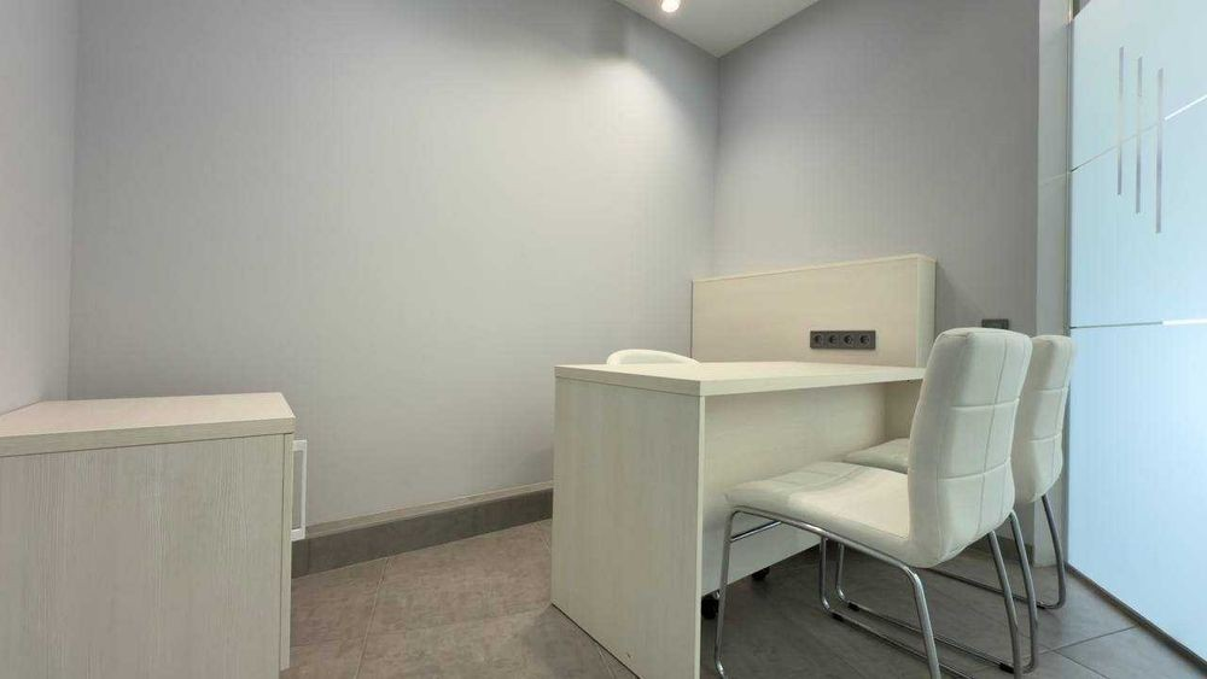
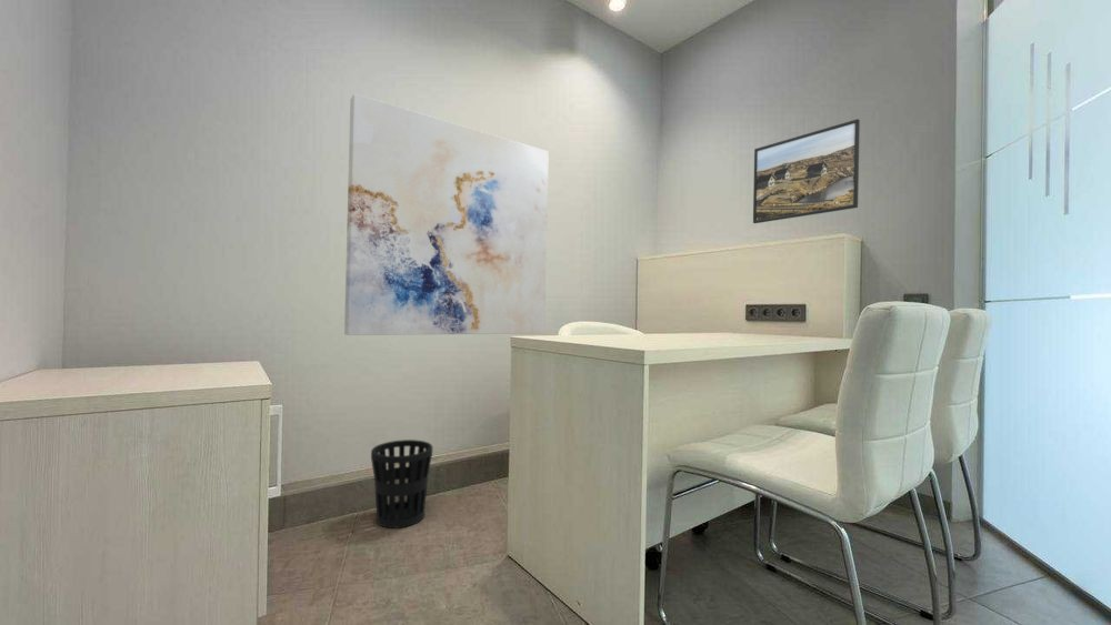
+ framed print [752,118,861,224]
+ wall art [343,93,550,336]
+ wastebasket [370,438,433,530]
